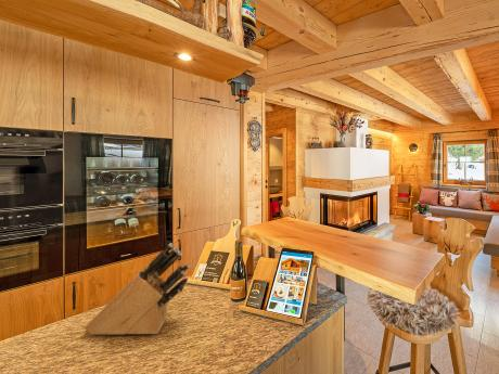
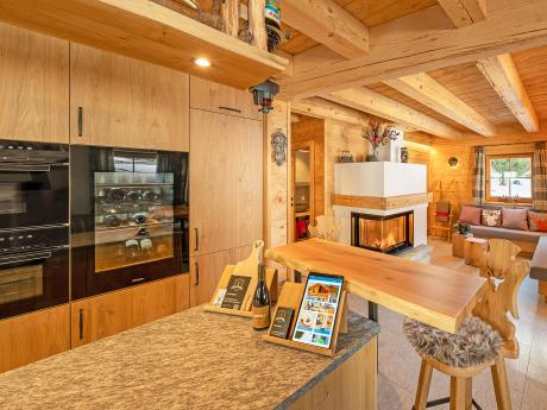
- knife block [84,242,191,335]
